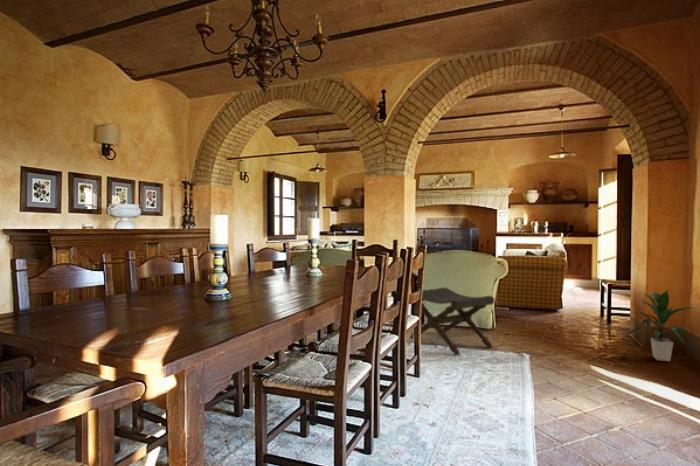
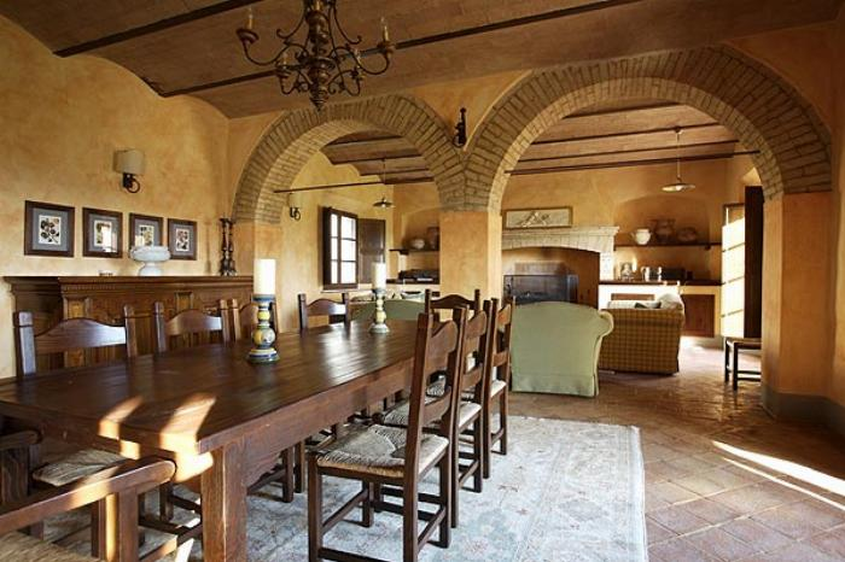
- footstool [409,287,496,357]
- indoor plant [624,289,696,362]
